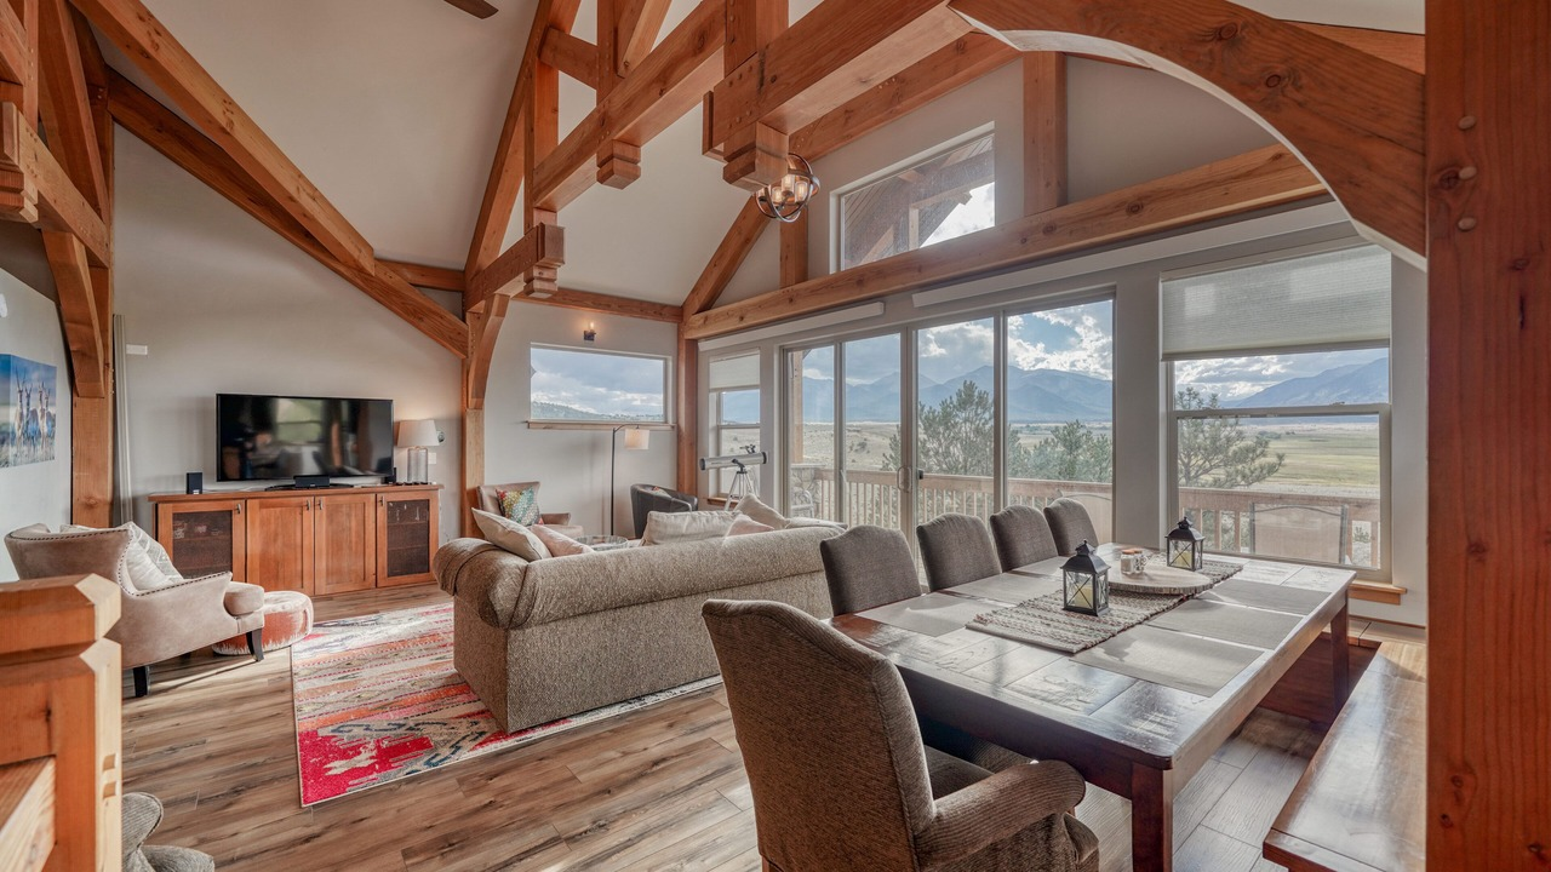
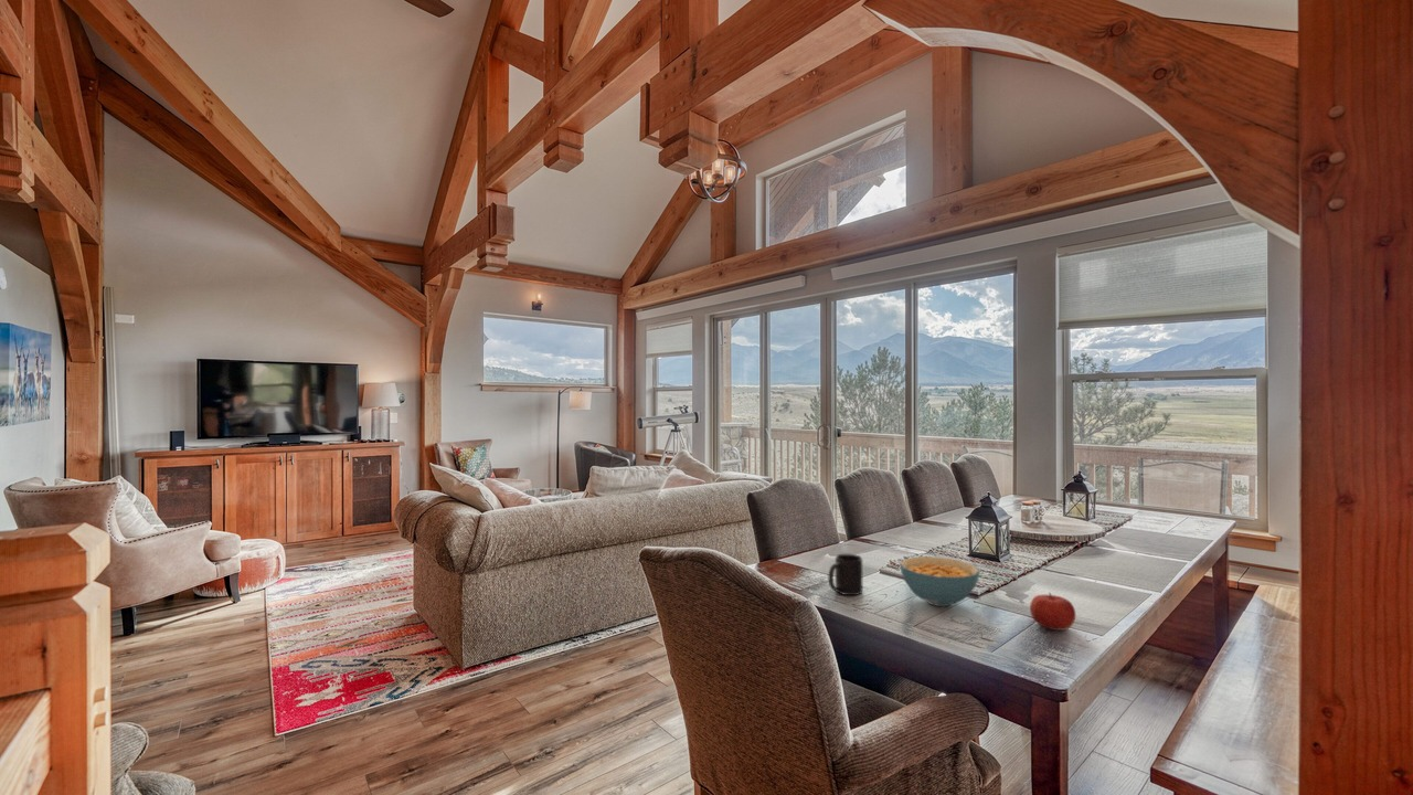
+ cereal bowl [899,555,980,607]
+ mug [827,553,863,596]
+ fruit [1029,592,1076,632]
